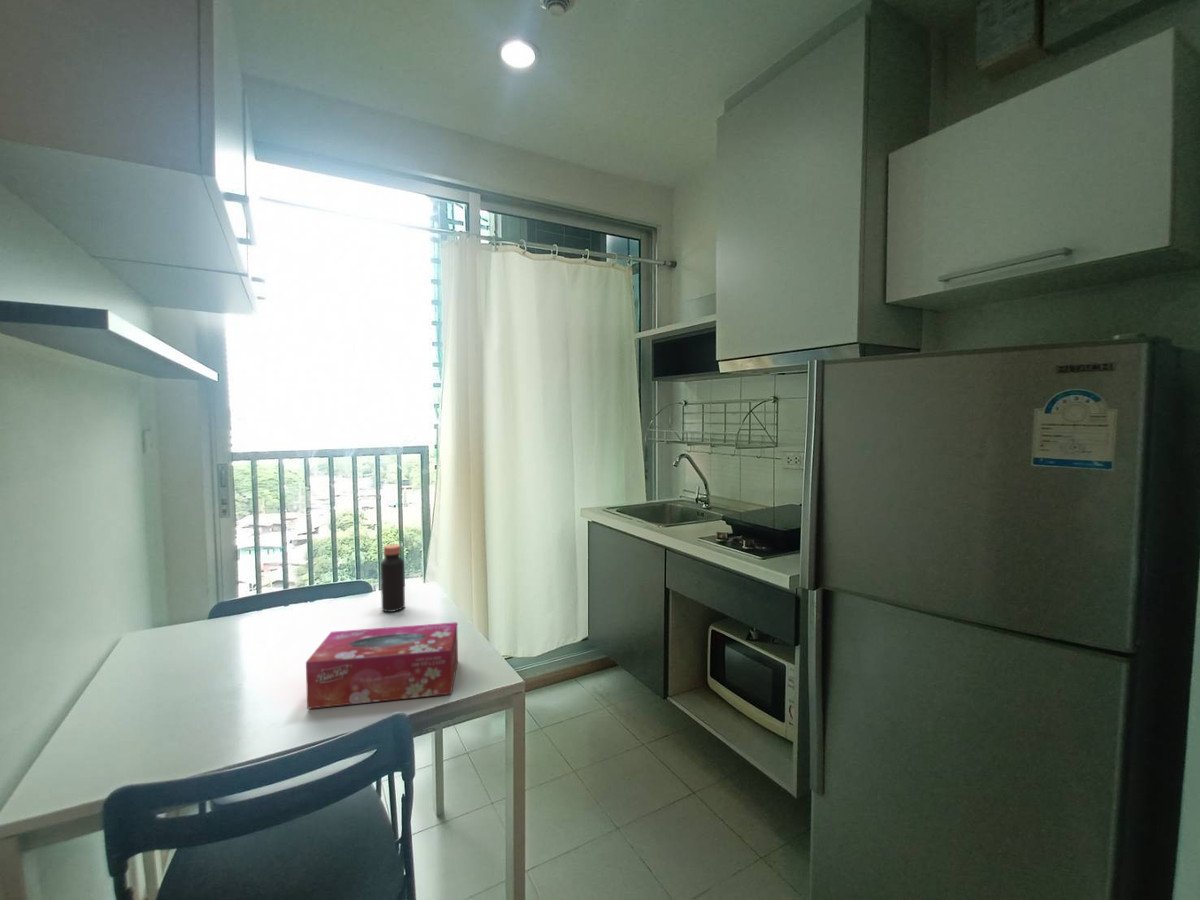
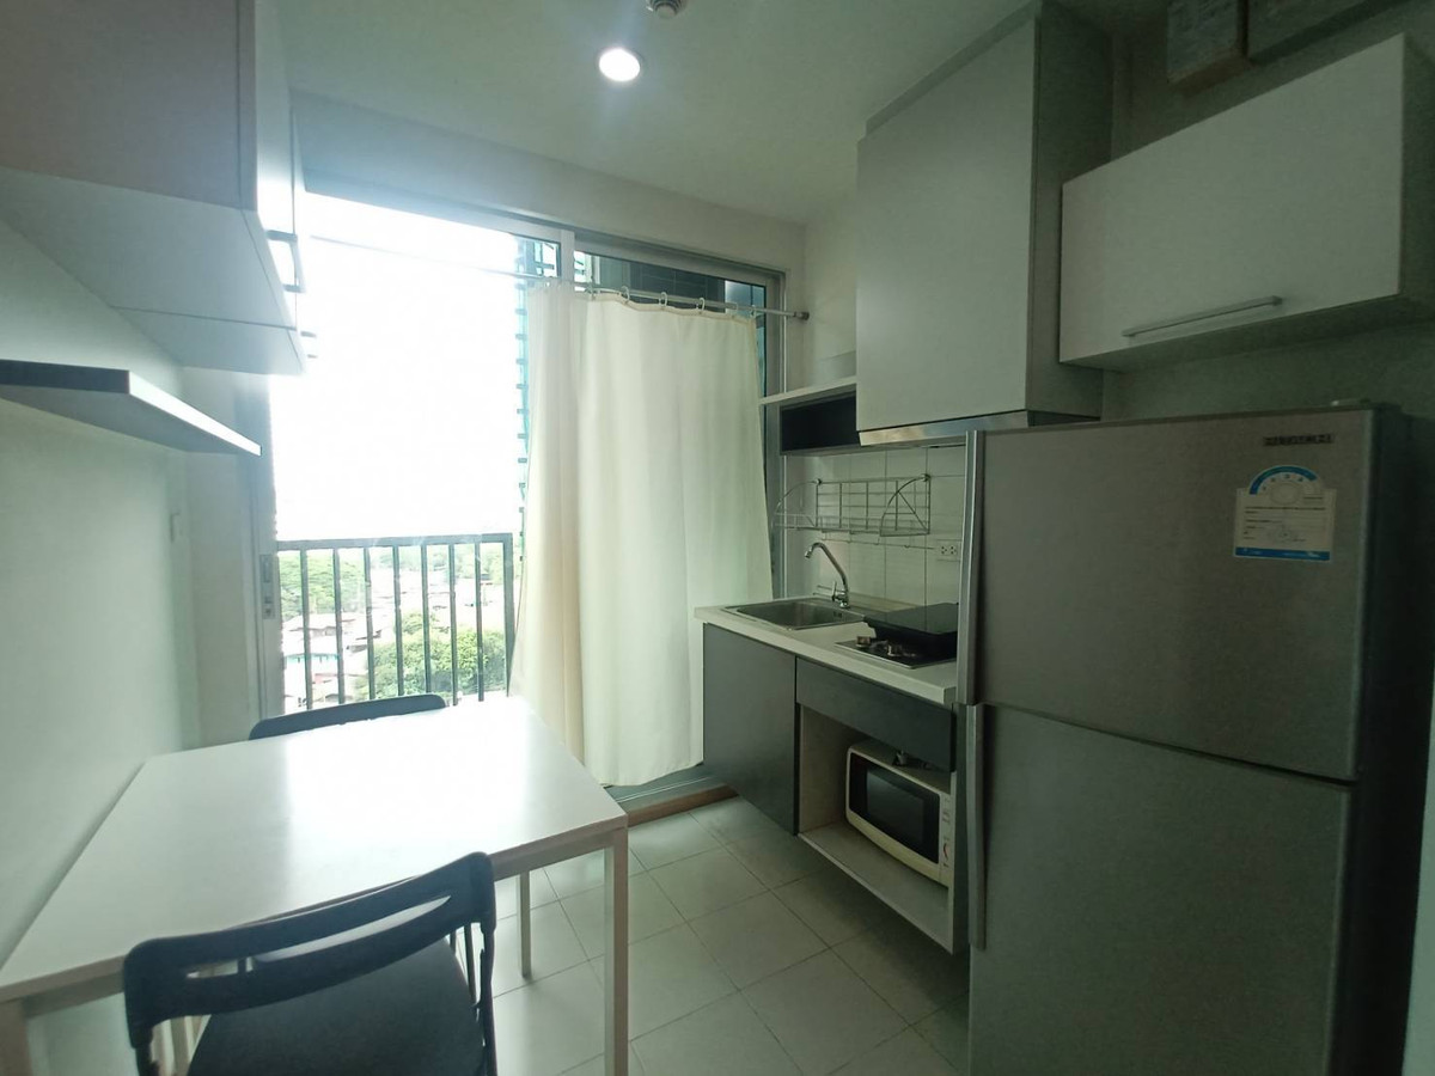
- bottle [380,543,406,613]
- tissue box [305,621,459,710]
